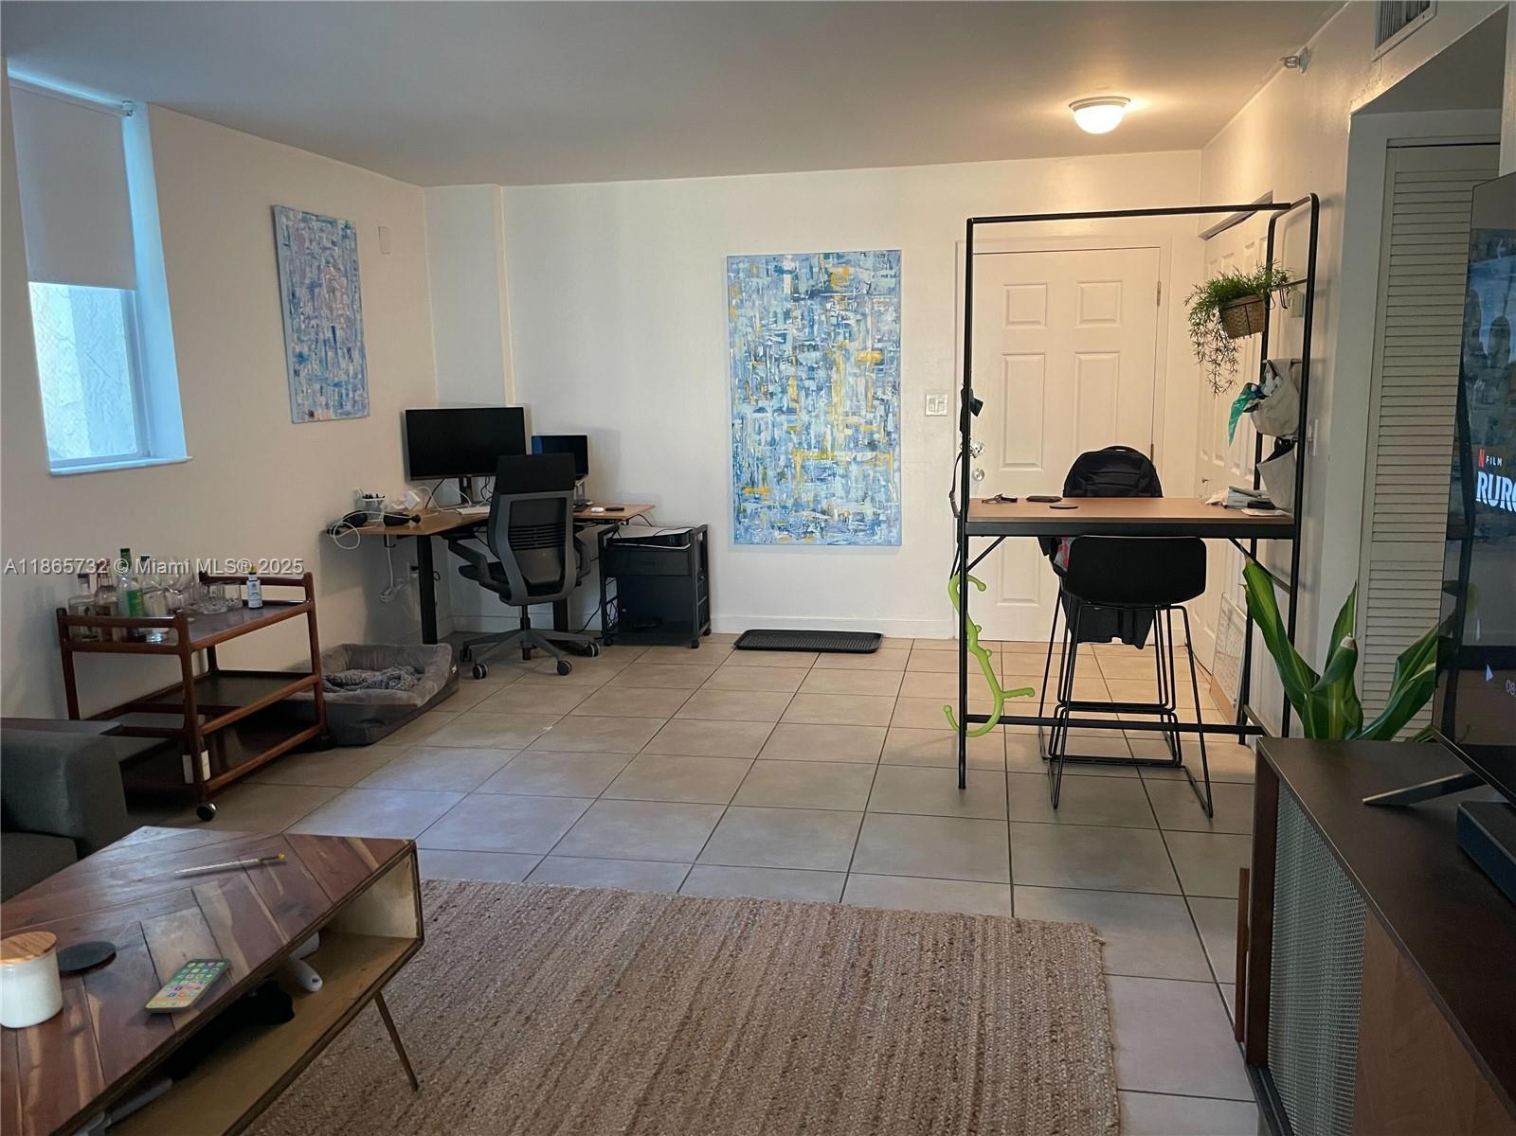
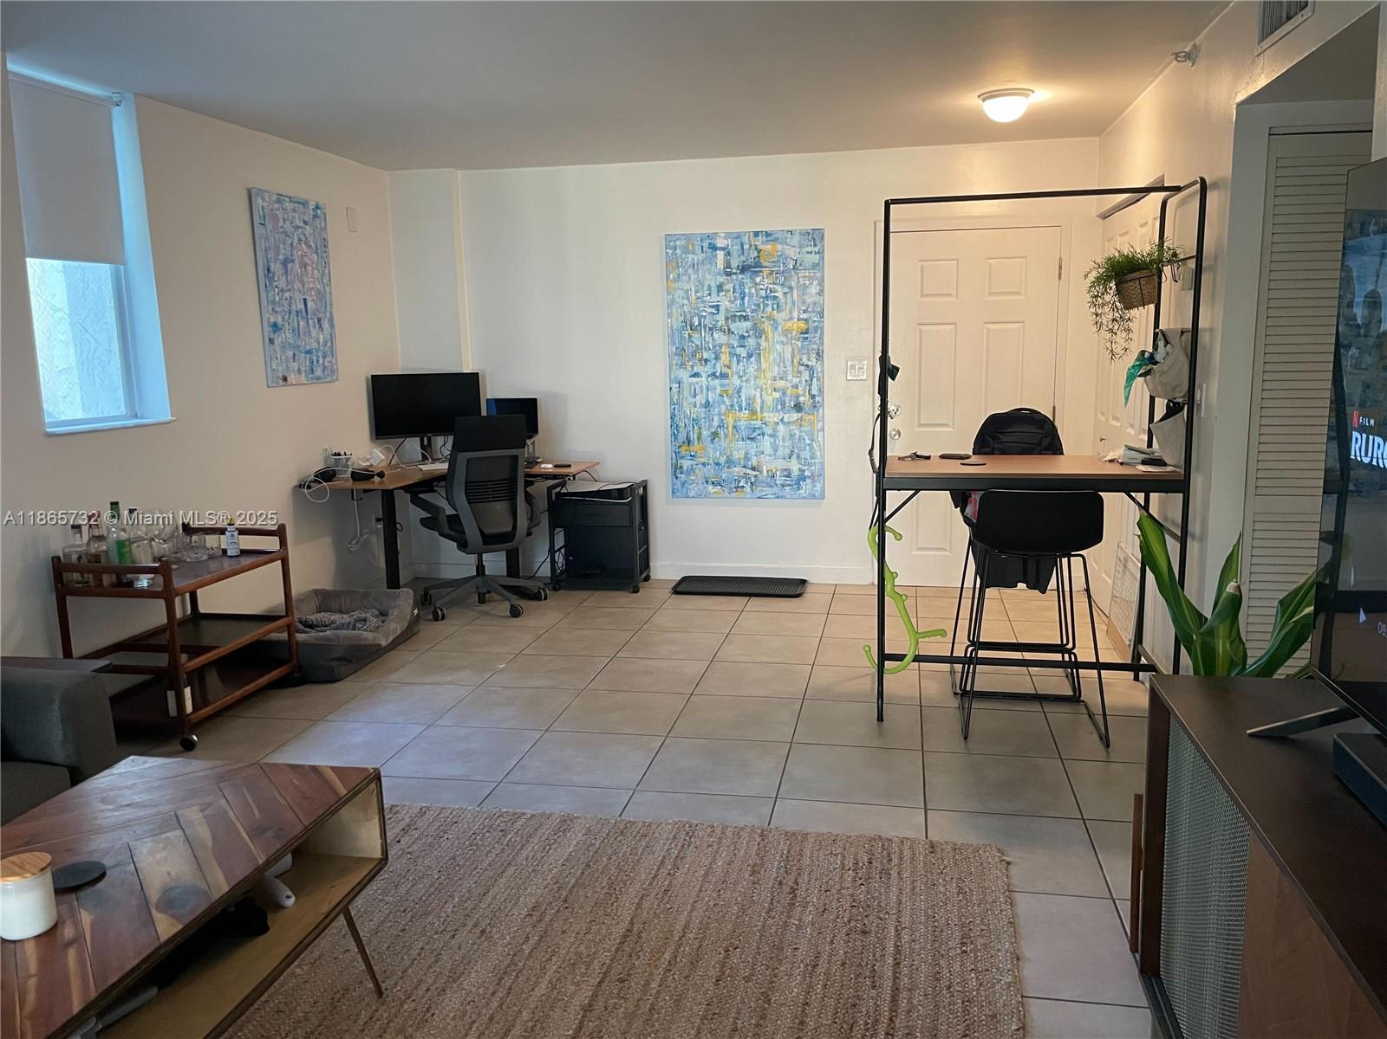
- smartphone [142,957,233,1014]
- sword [172,854,285,873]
